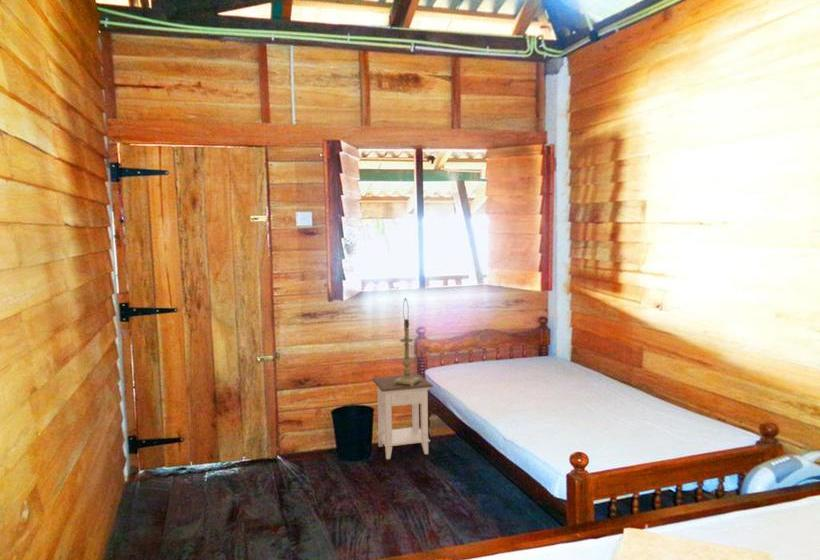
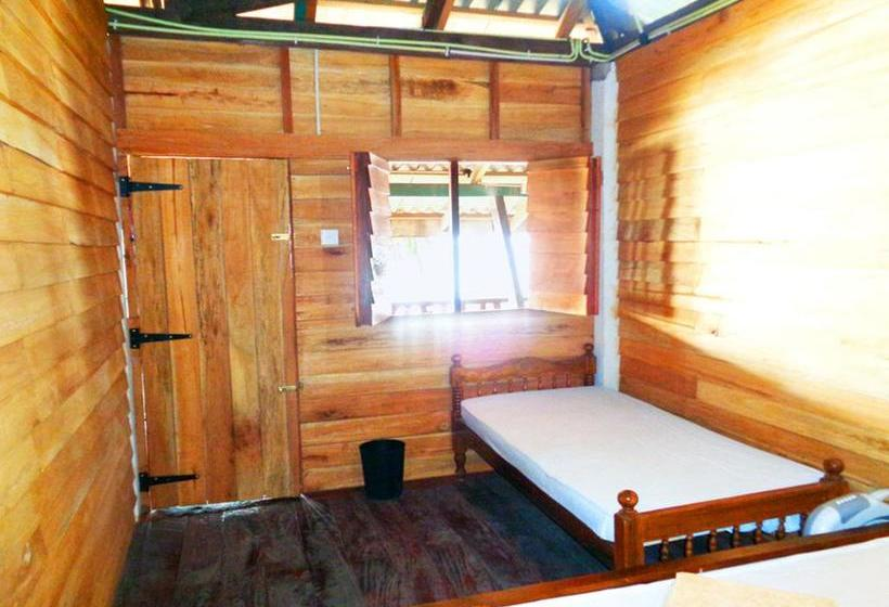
- table lamp [393,296,422,387]
- nightstand [371,373,434,460]
